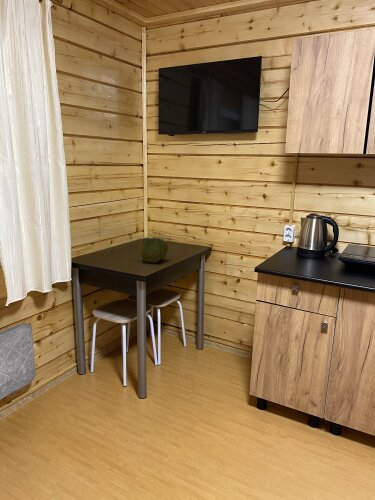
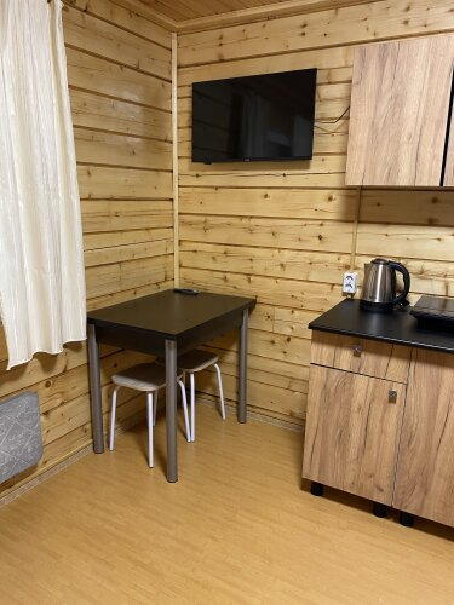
- cabbage [139,236,169,264]
